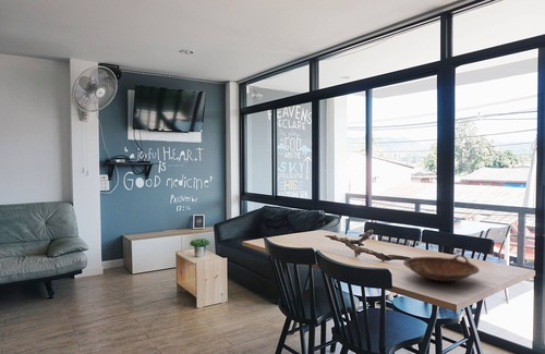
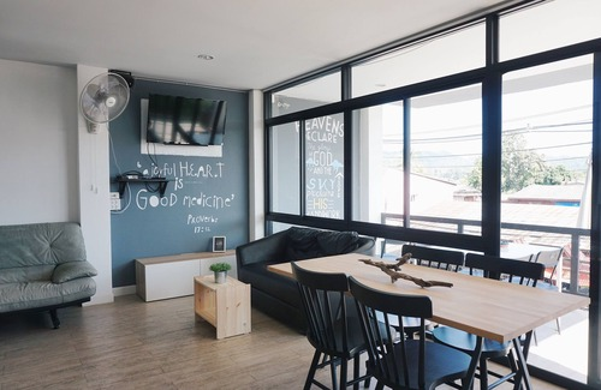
- bowl [402,254,481,282]
